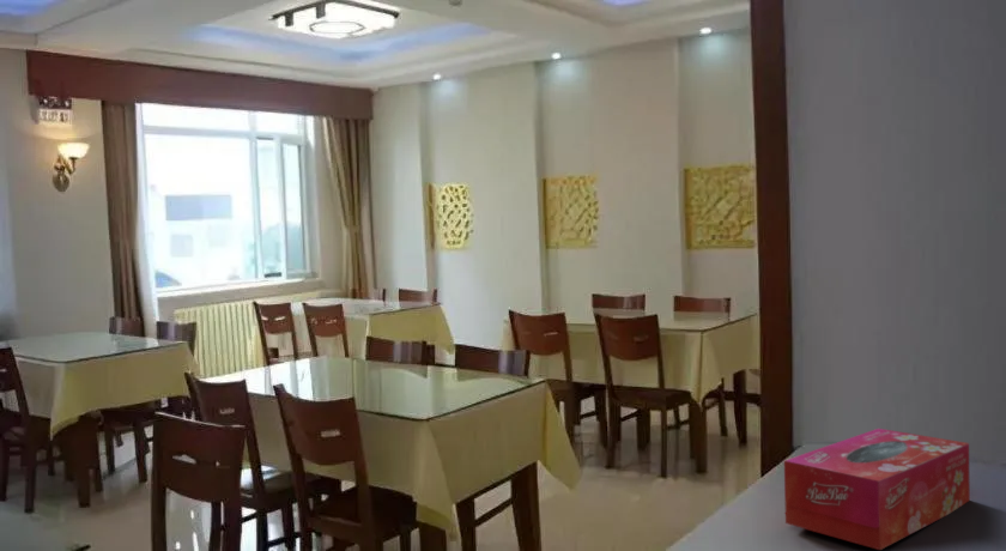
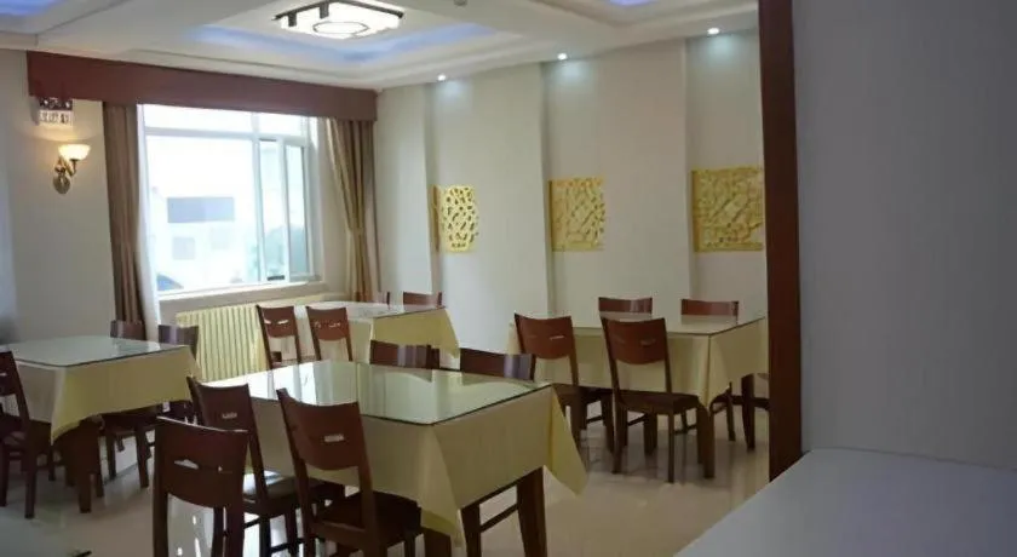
- tissue box [783,428,971,551]
